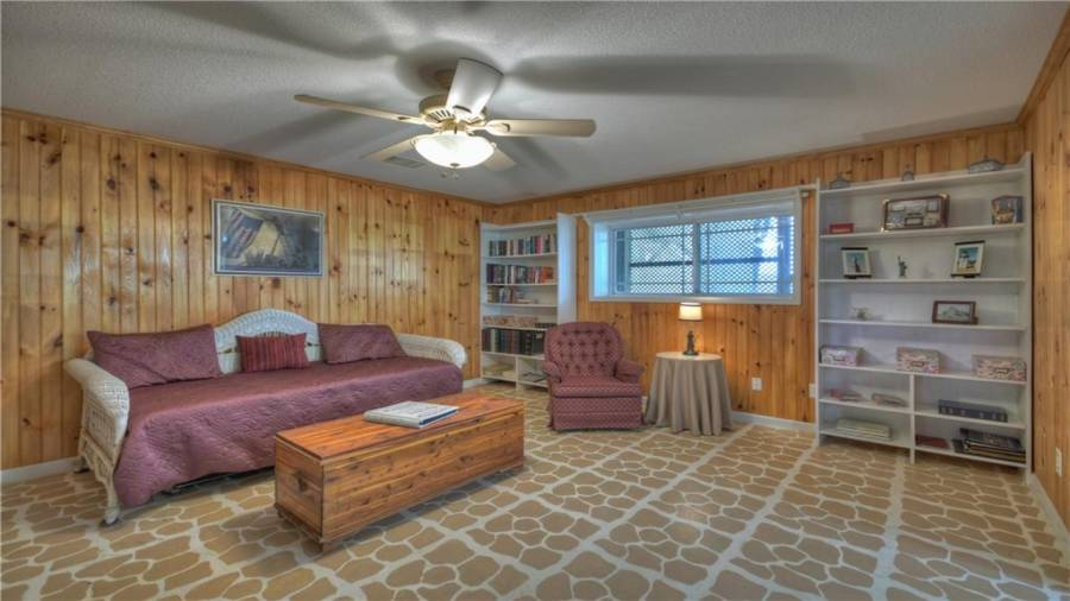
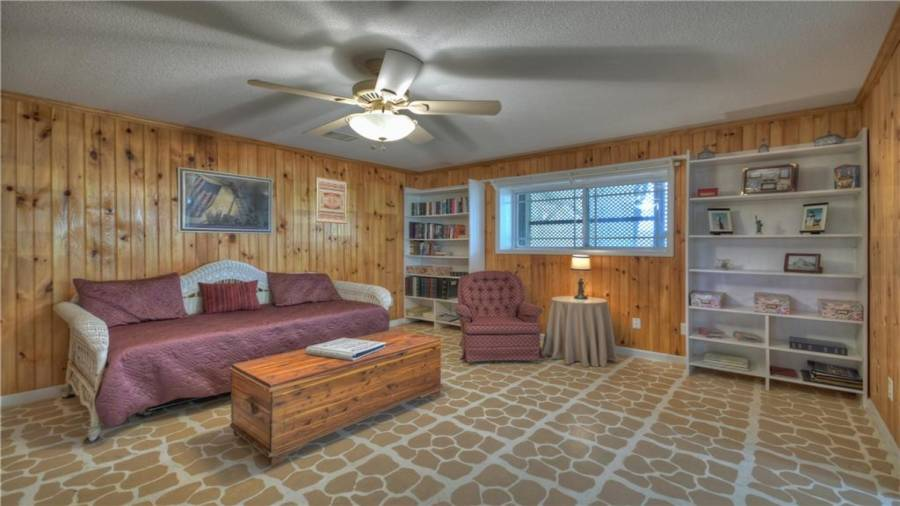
+ wall art [315,175,348,225]
